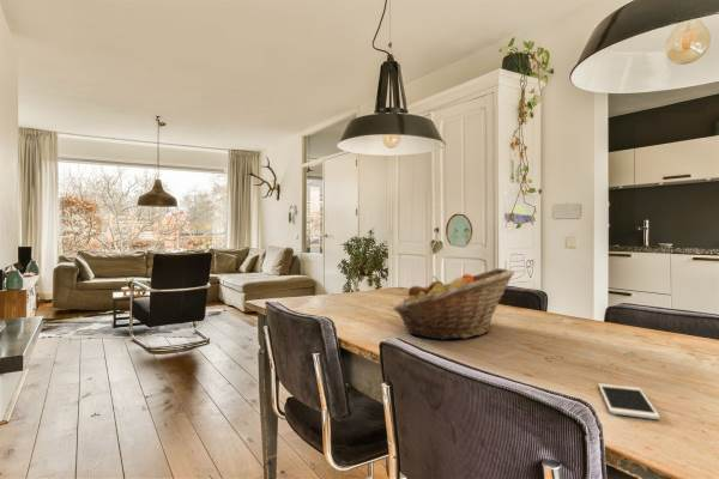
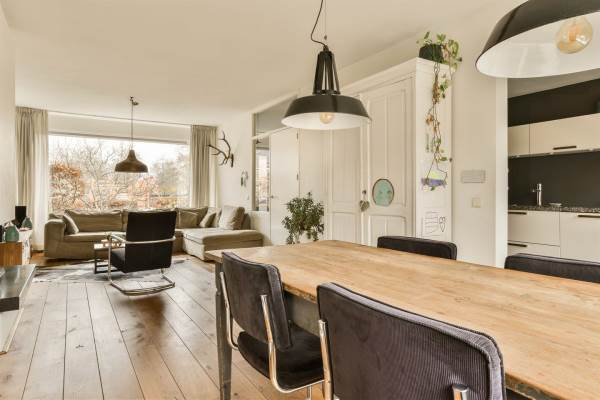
- cell phone [597,382,661,420]
- fruit basket [392,267,515,341]
